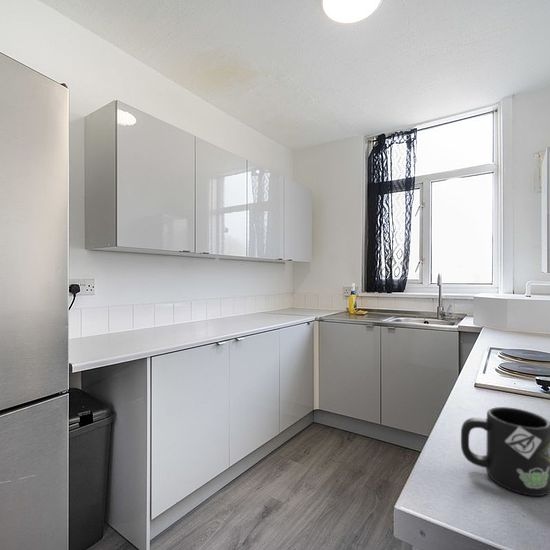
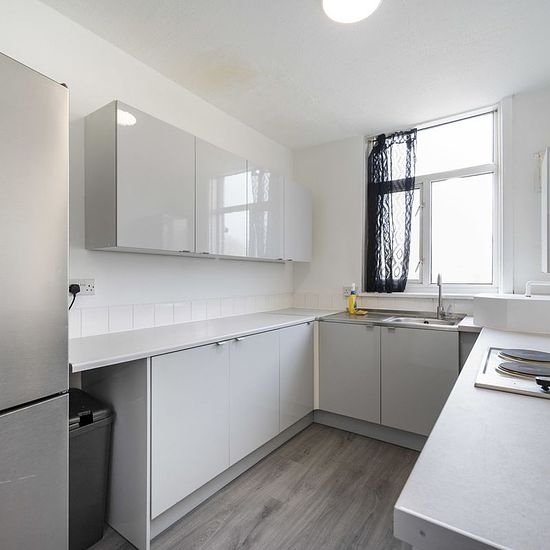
- mug [460,406,550,497]
